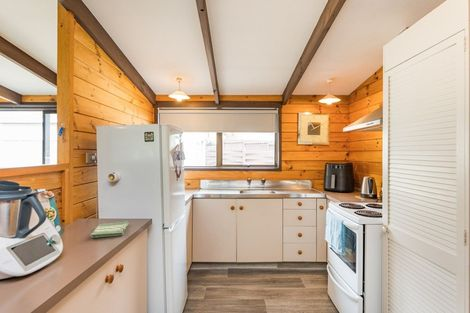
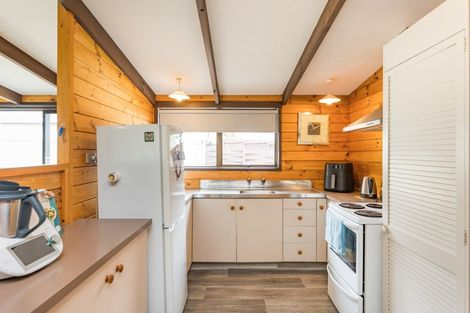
- dish towel [89,220,129,239]
